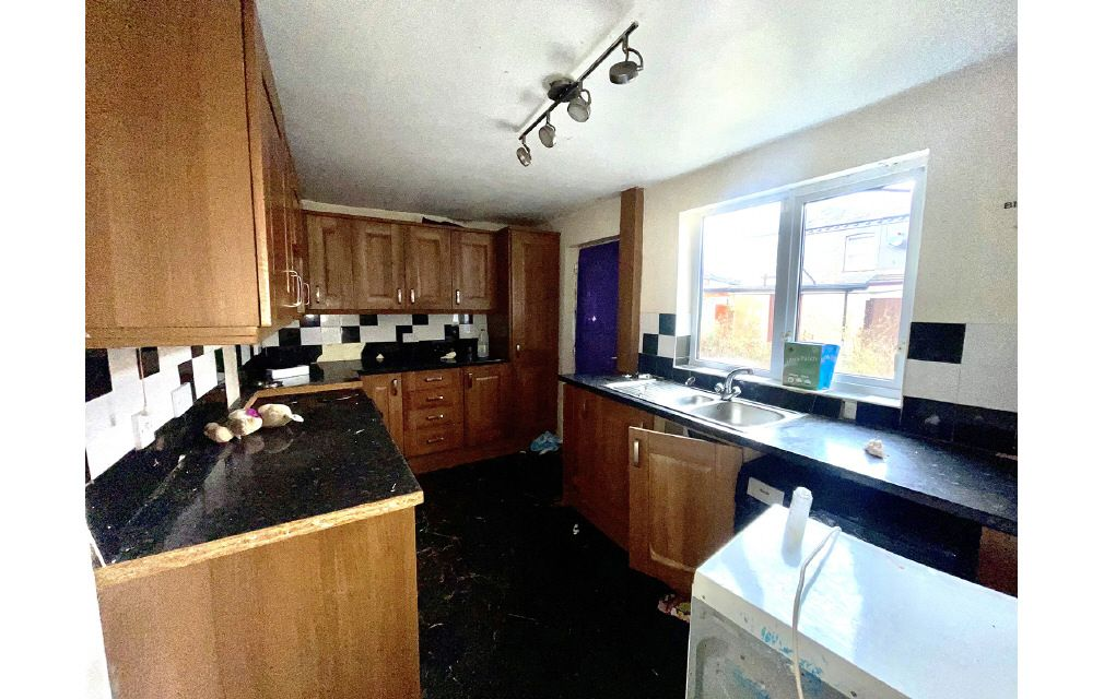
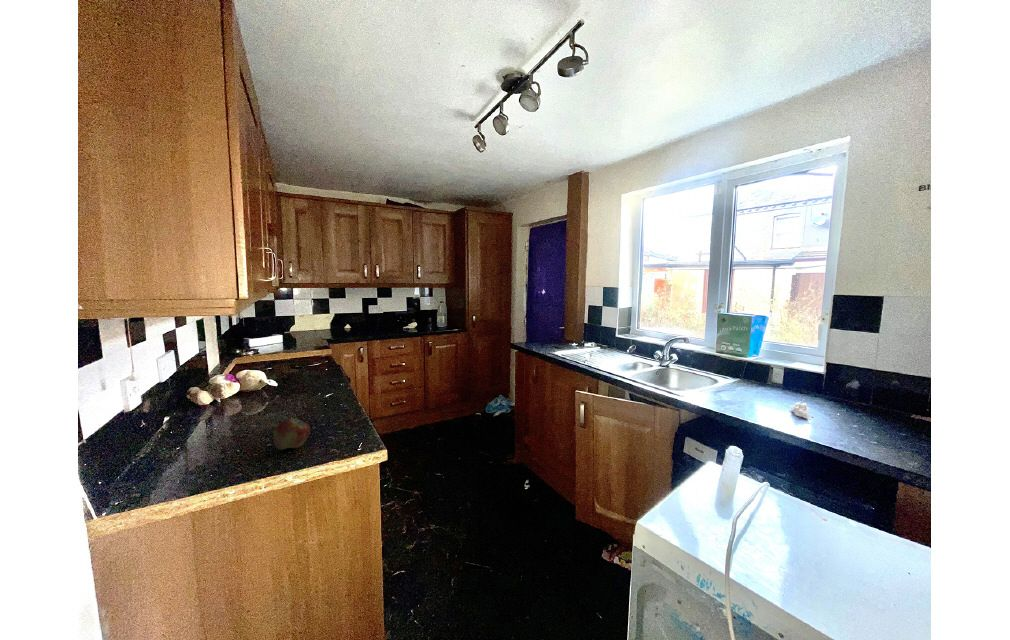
+ fruit [272,417,311,451]
